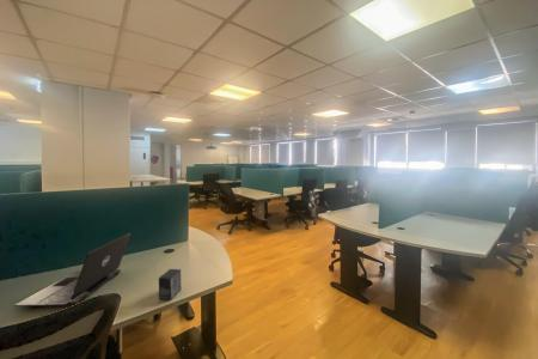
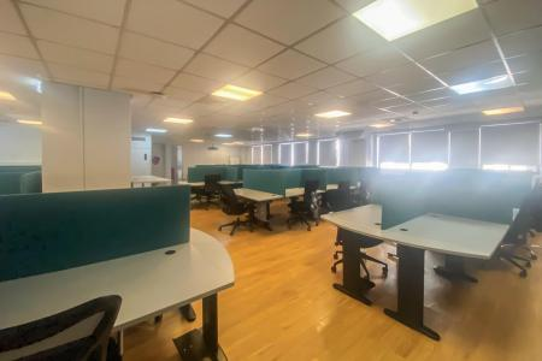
- small box [158,268,183,302]
- laptop [13,231,133,308]
